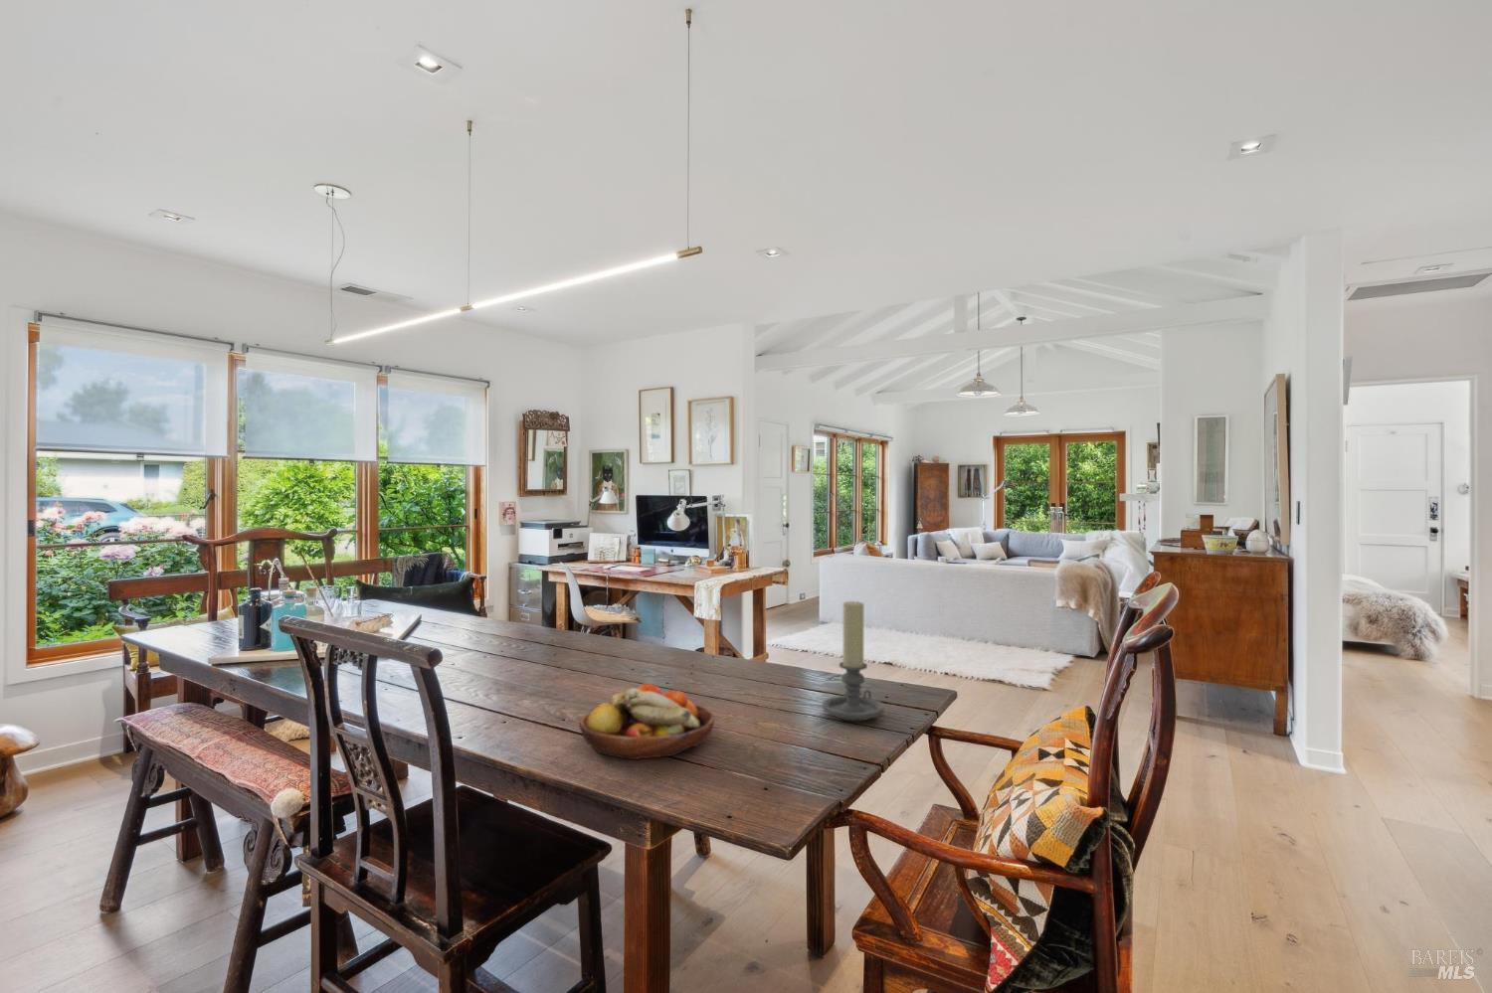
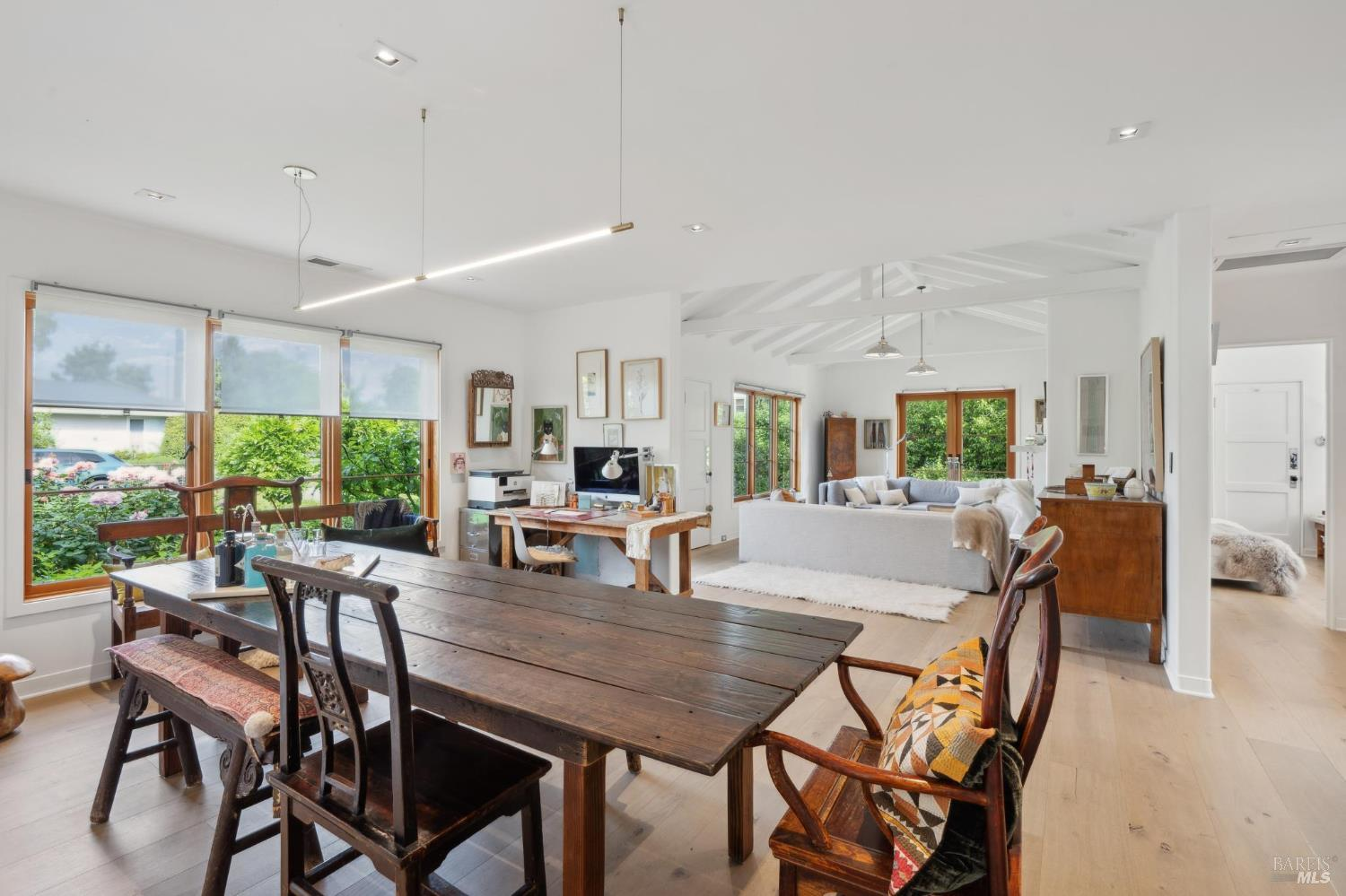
- fruit bowl [578,683,715,760]
- candle holder [821,600,886,721]
